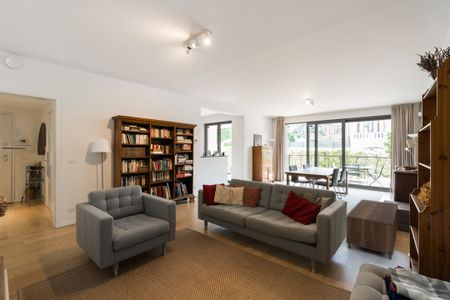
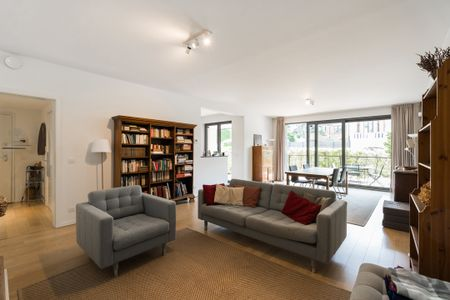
- coffee table [345,198,399,261]
